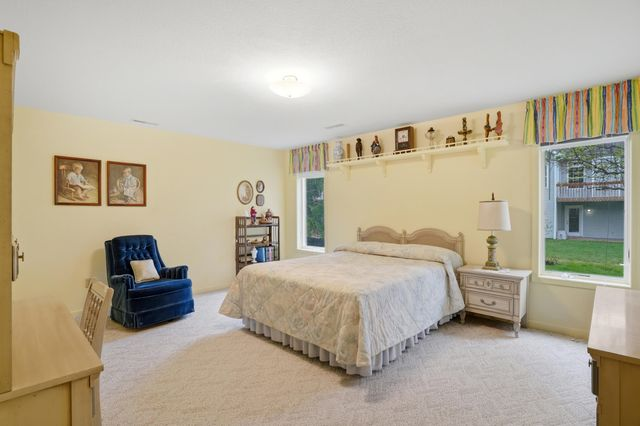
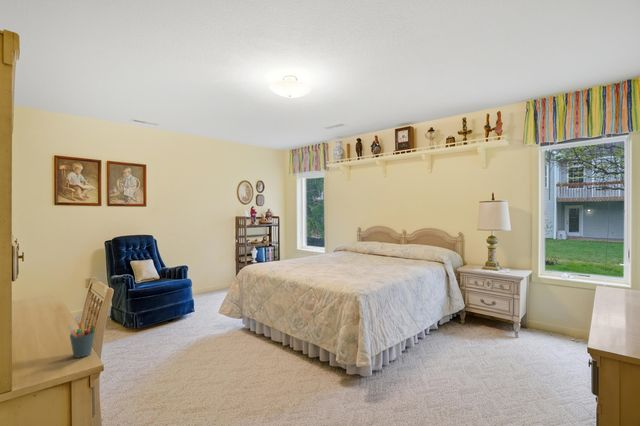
+ pen holder [68,322,97,359]
